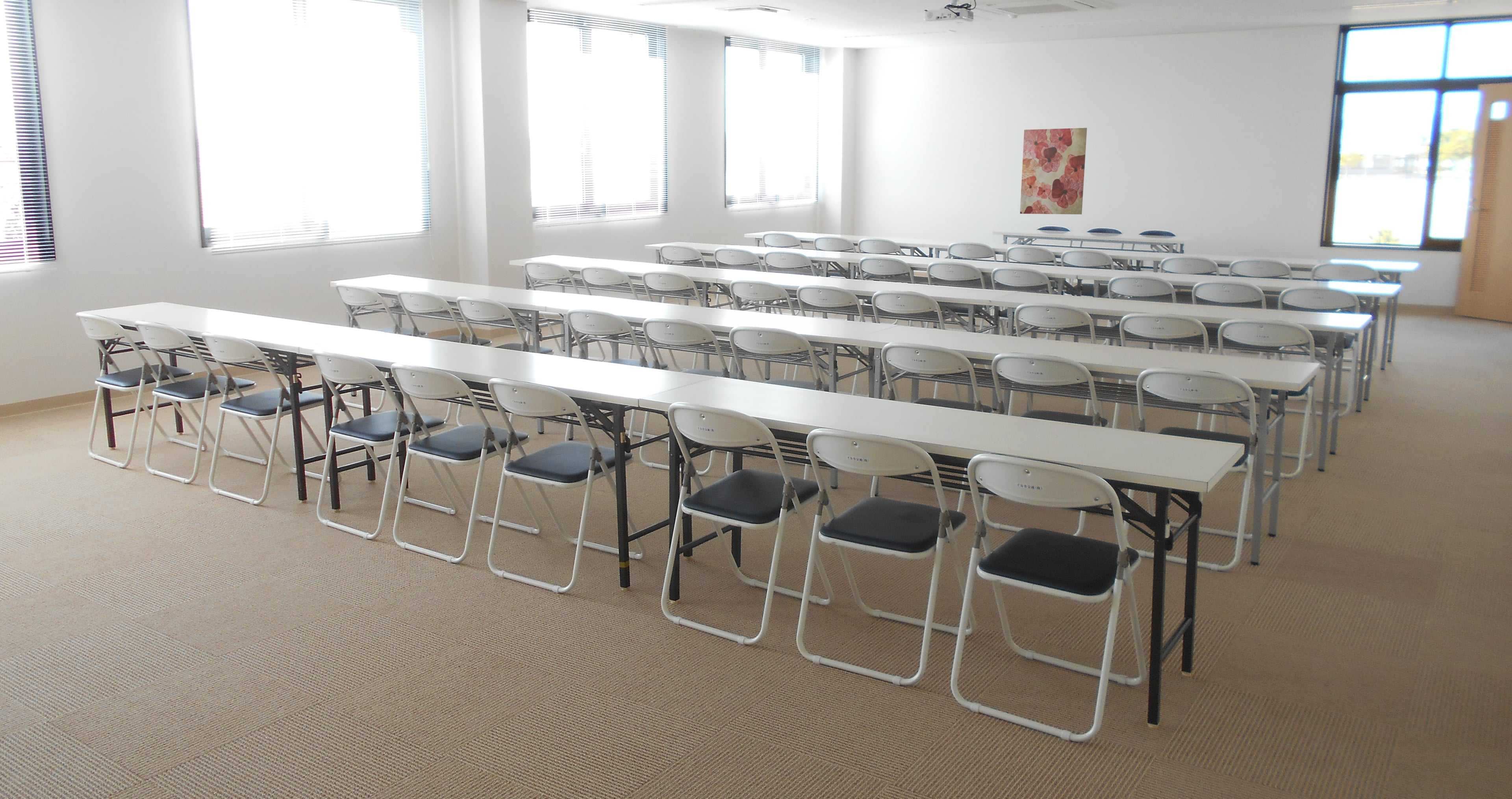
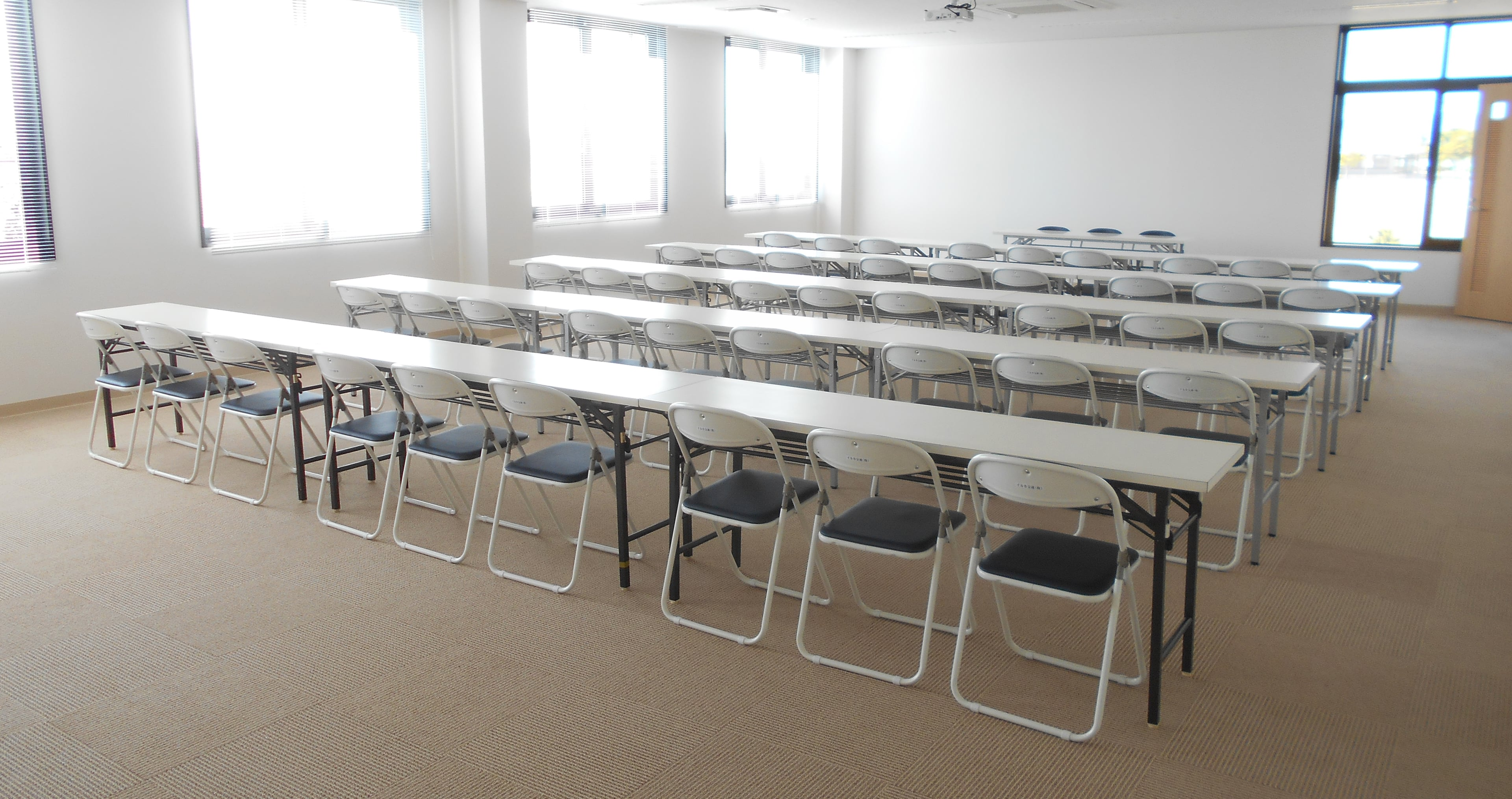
- wall art [1019,128,1088,215]
